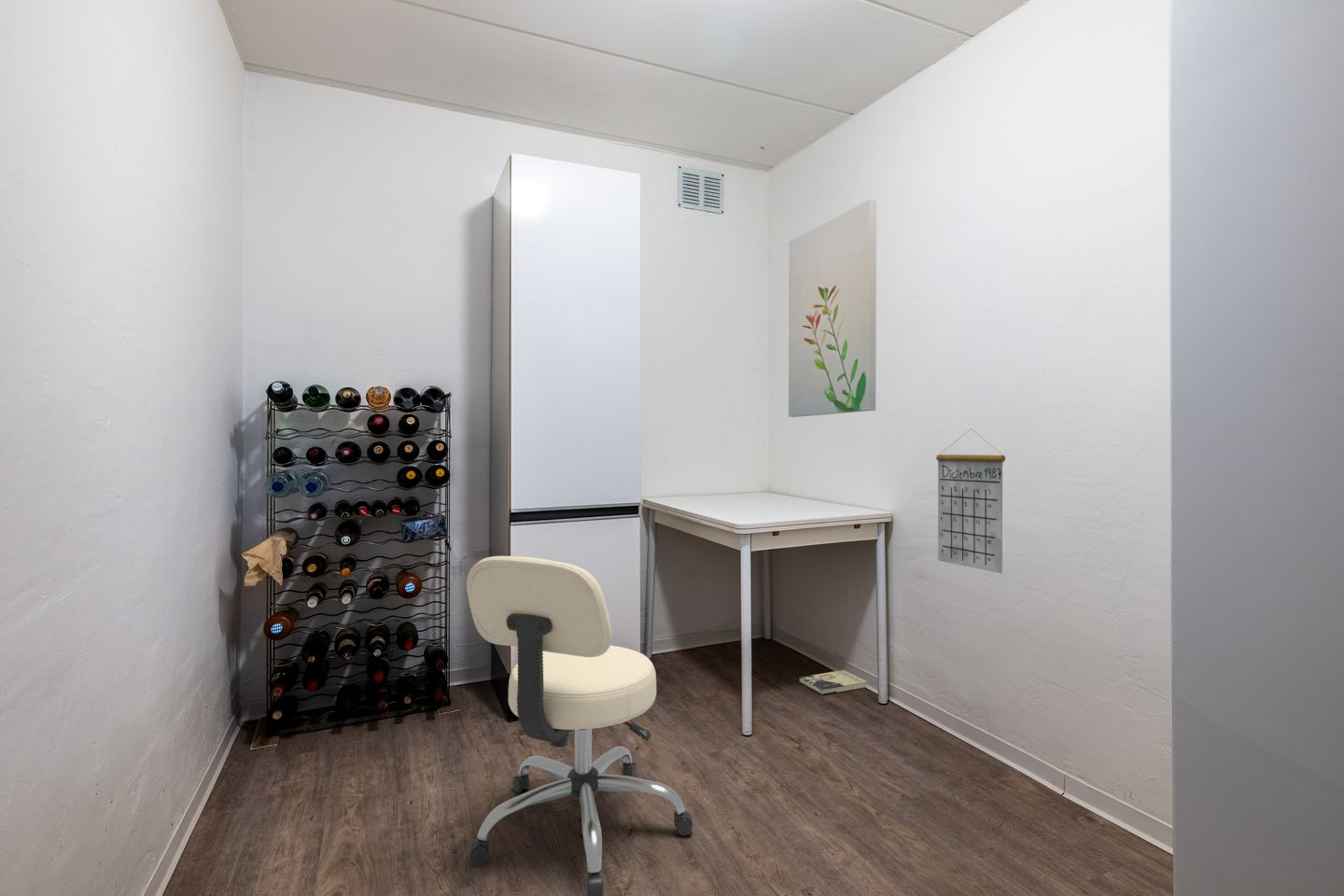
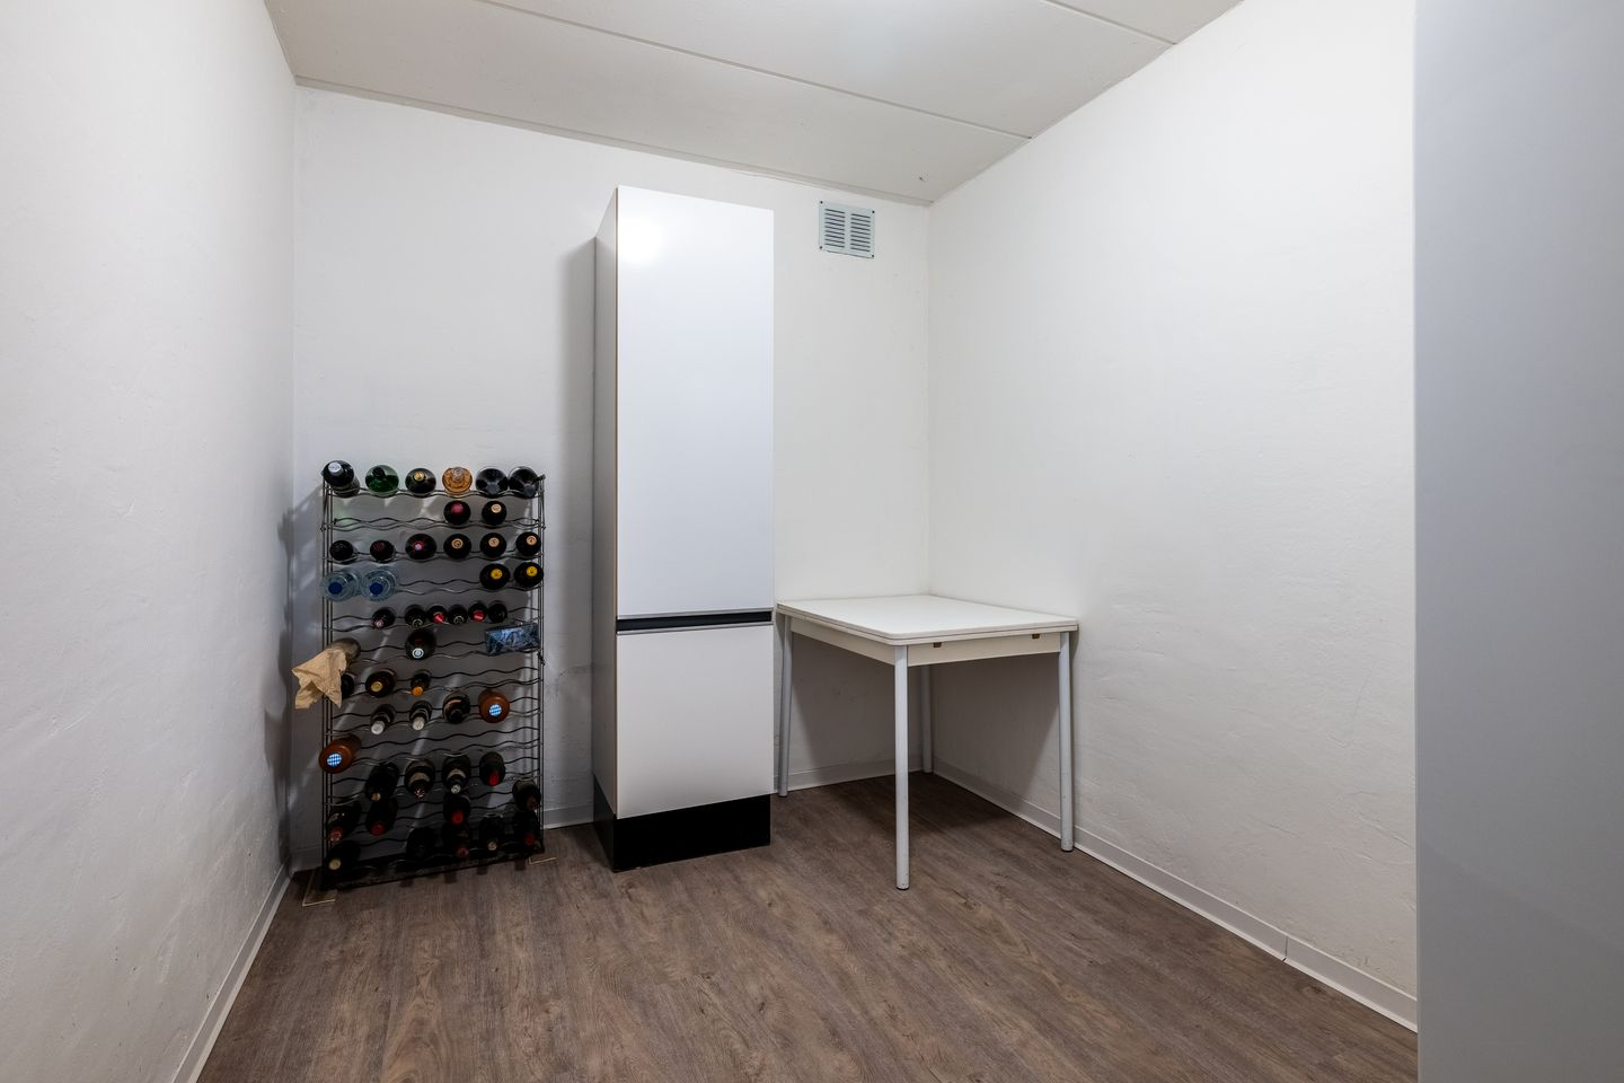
- wall art [788,198,877,418]
- book [798,669,868,695]
- calendar [935,427,1006,574]
- chair [466,555,694,896]
